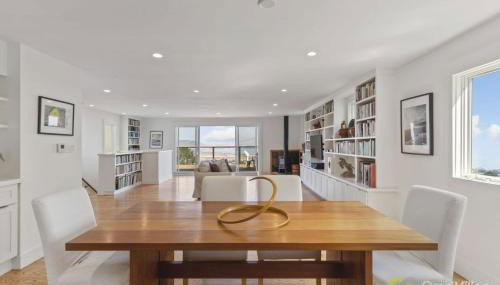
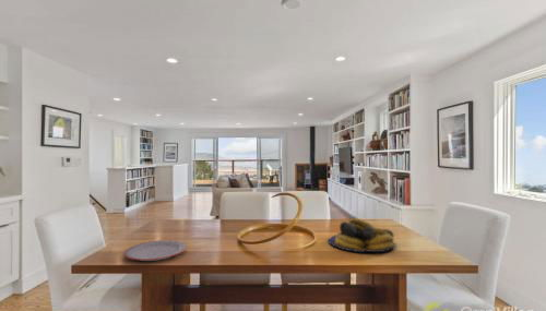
+ plate [123,239,188,262]
+ fruit bowl [328,217,396,253]
